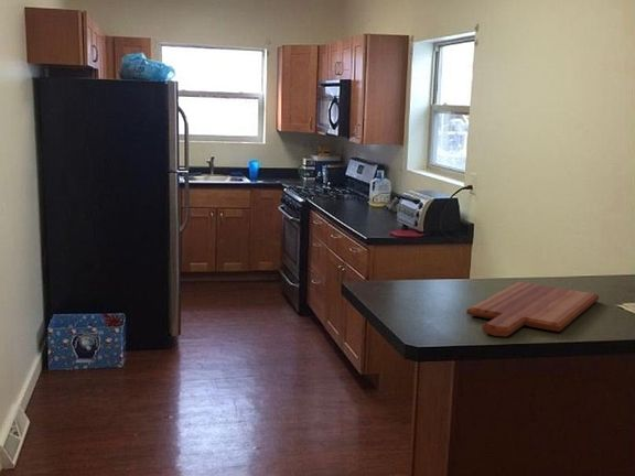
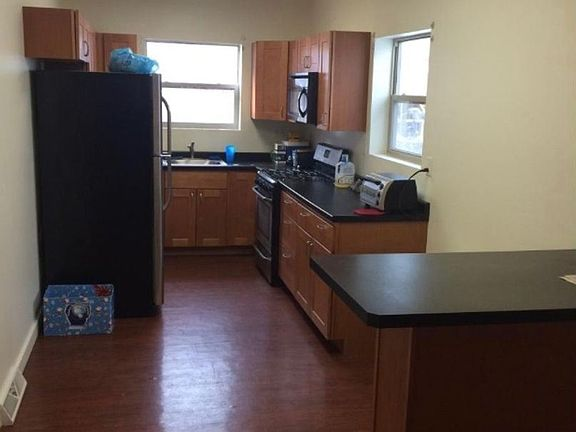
- cutting board [465,281,600,337]
